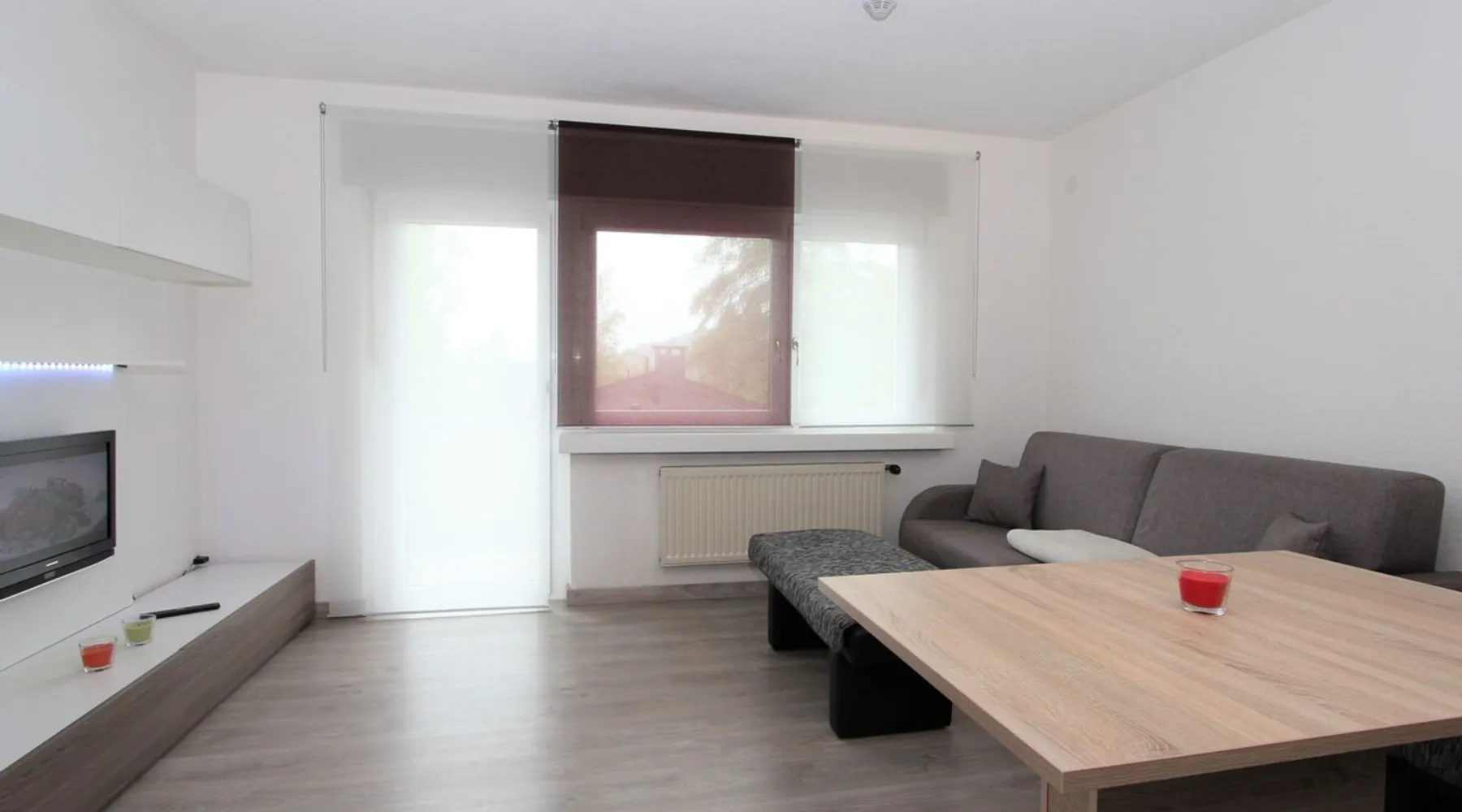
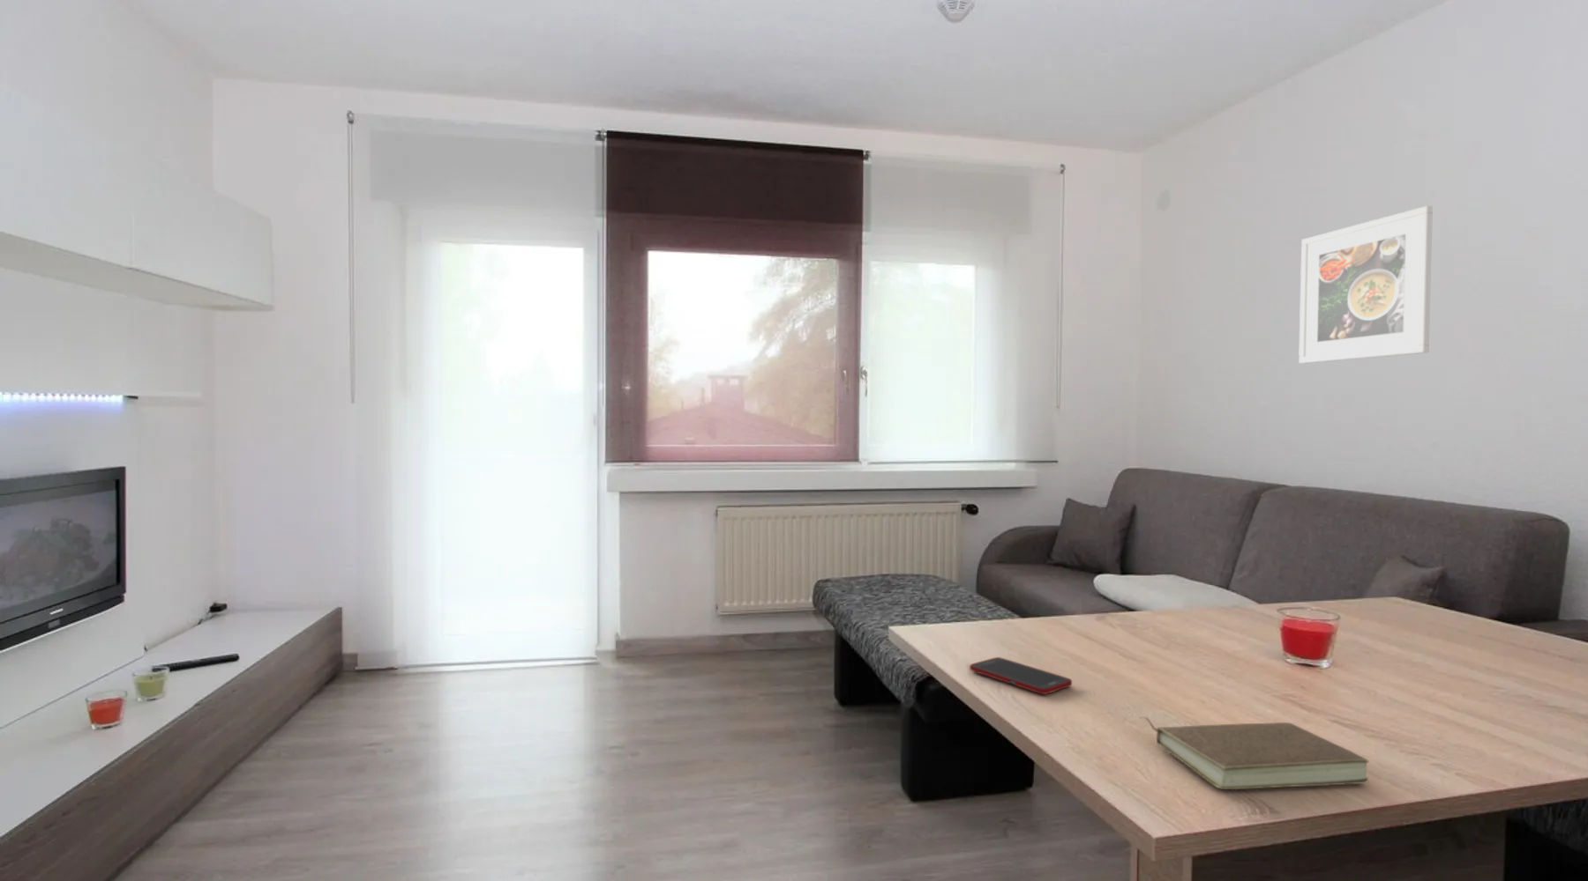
+ cell phone [969,656,1073,695]
+ book [1139,716,1370,790]
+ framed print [1298,205,1434,365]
